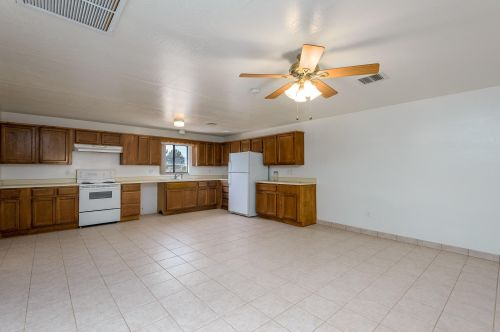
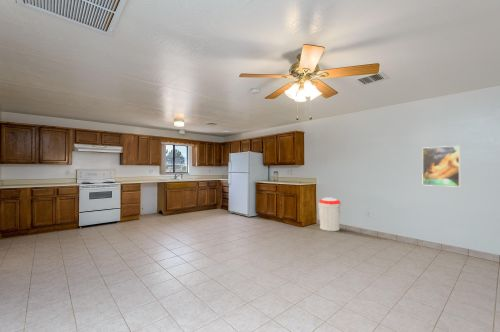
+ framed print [421,145,461,188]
+ trash can [318,196,342,232]
